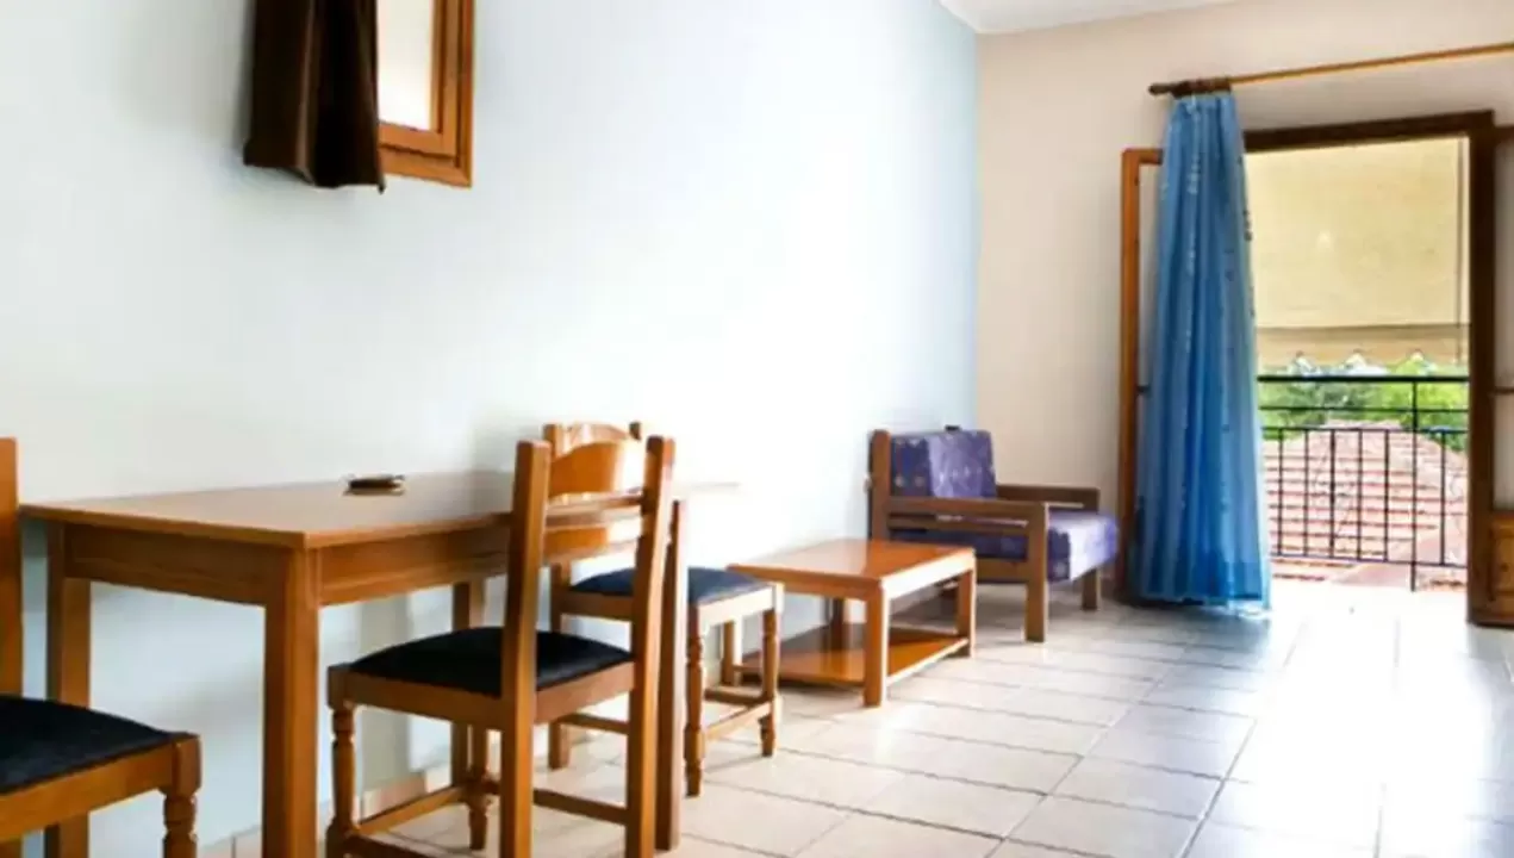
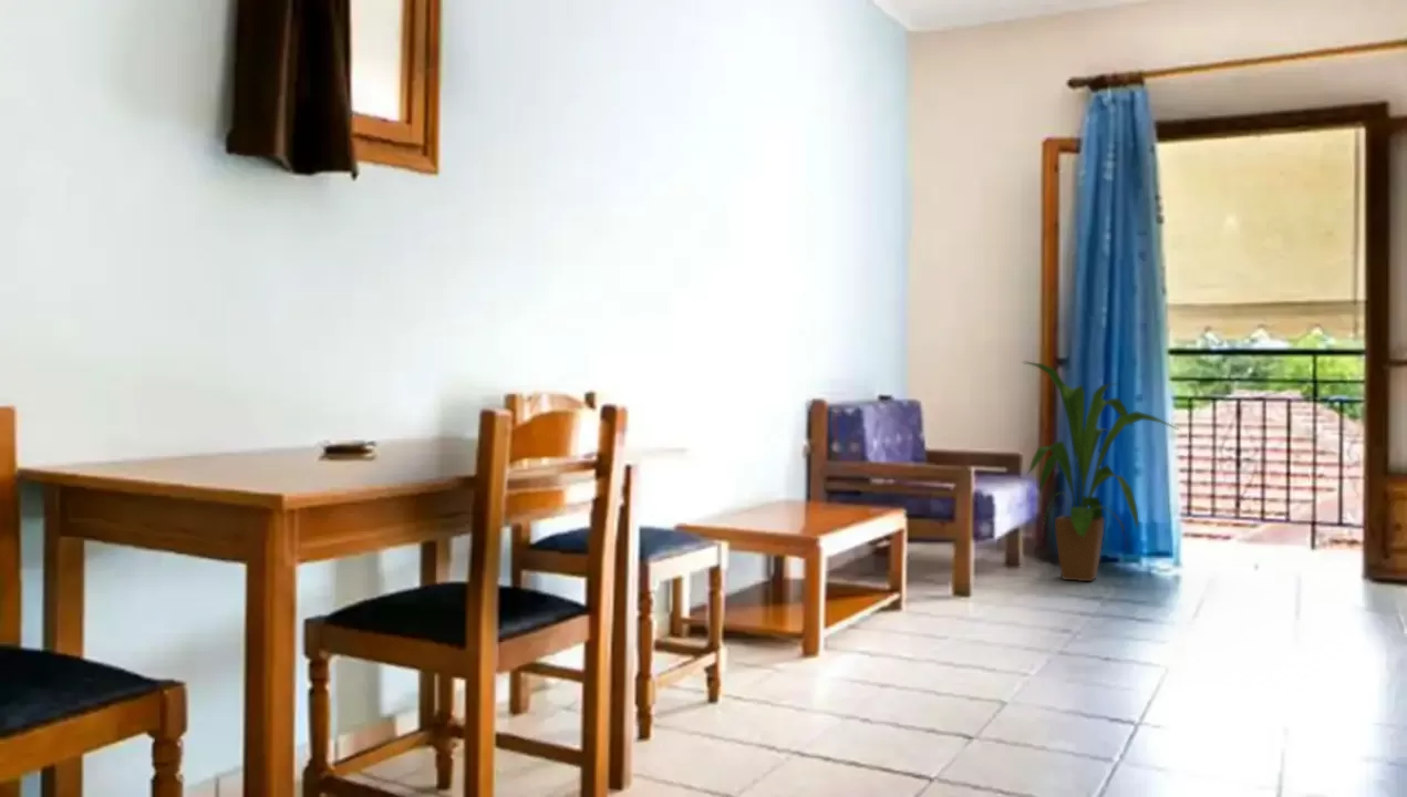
+ house plant [1022,361,1181,582]
